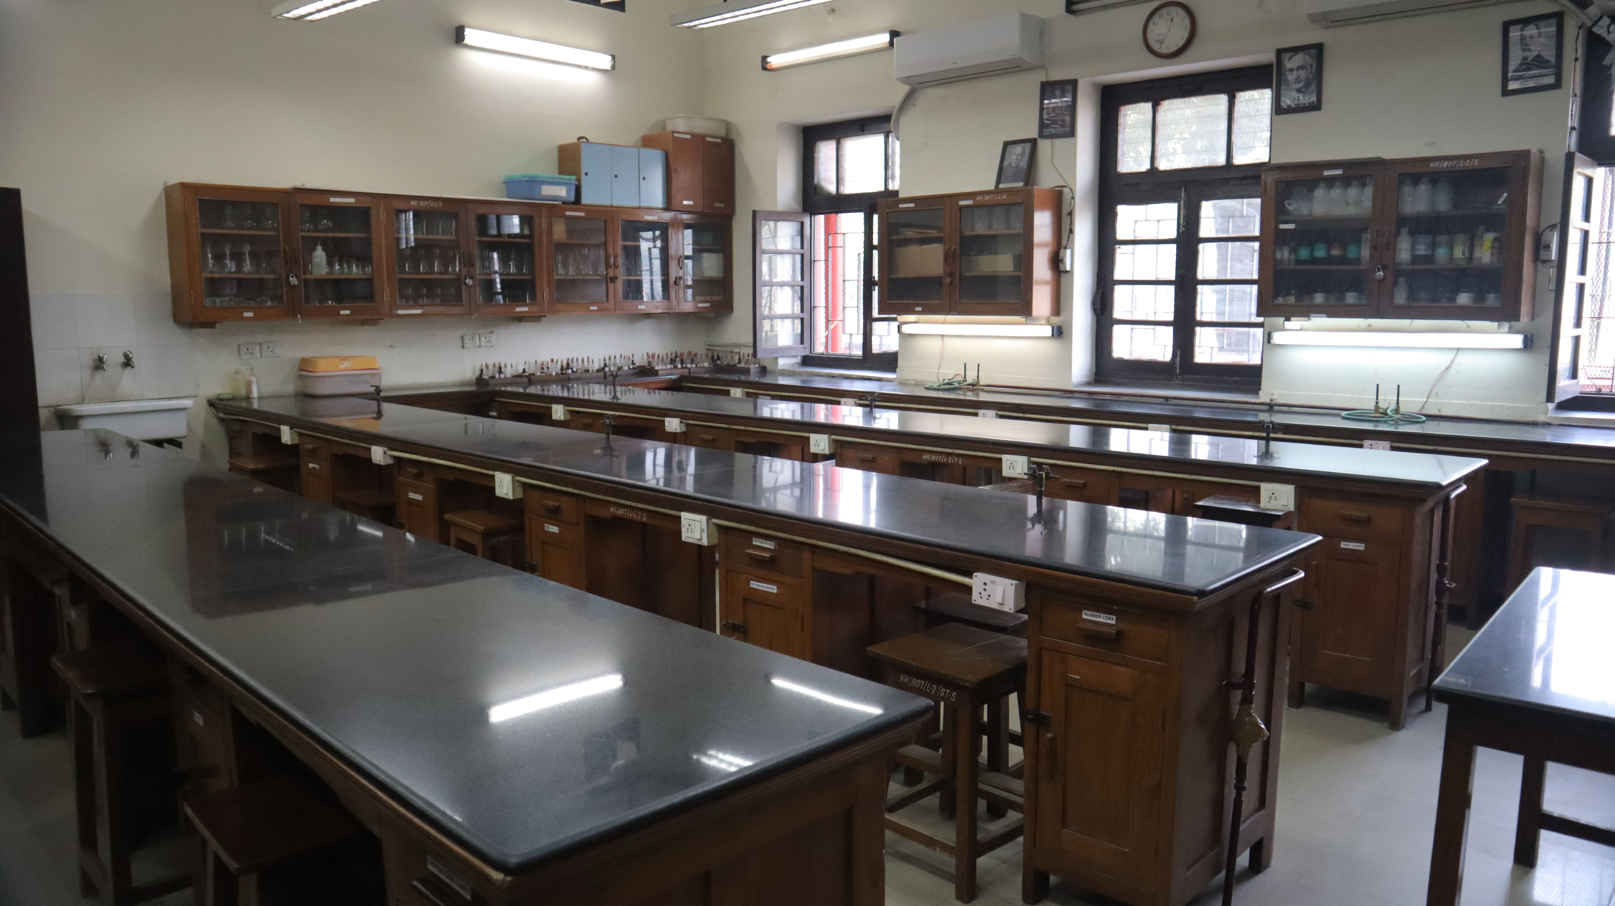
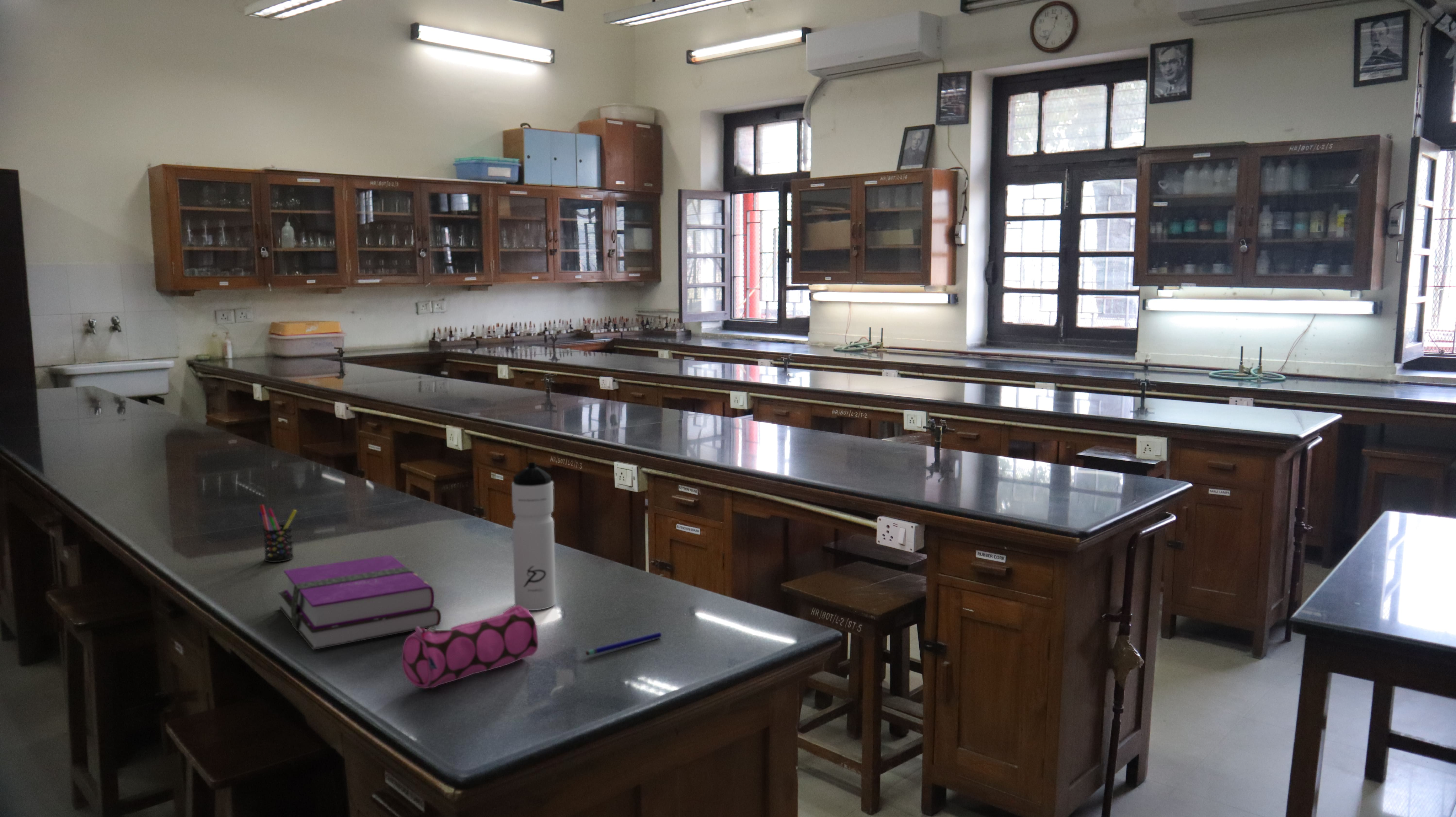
+ pencil case [401,606,539,689]
+ water bottle [512,462,556,611]
+ hardback book [278,555,441,650]
+ pen [585,632,662,656]
+ pen holder [258,504,297,563]
